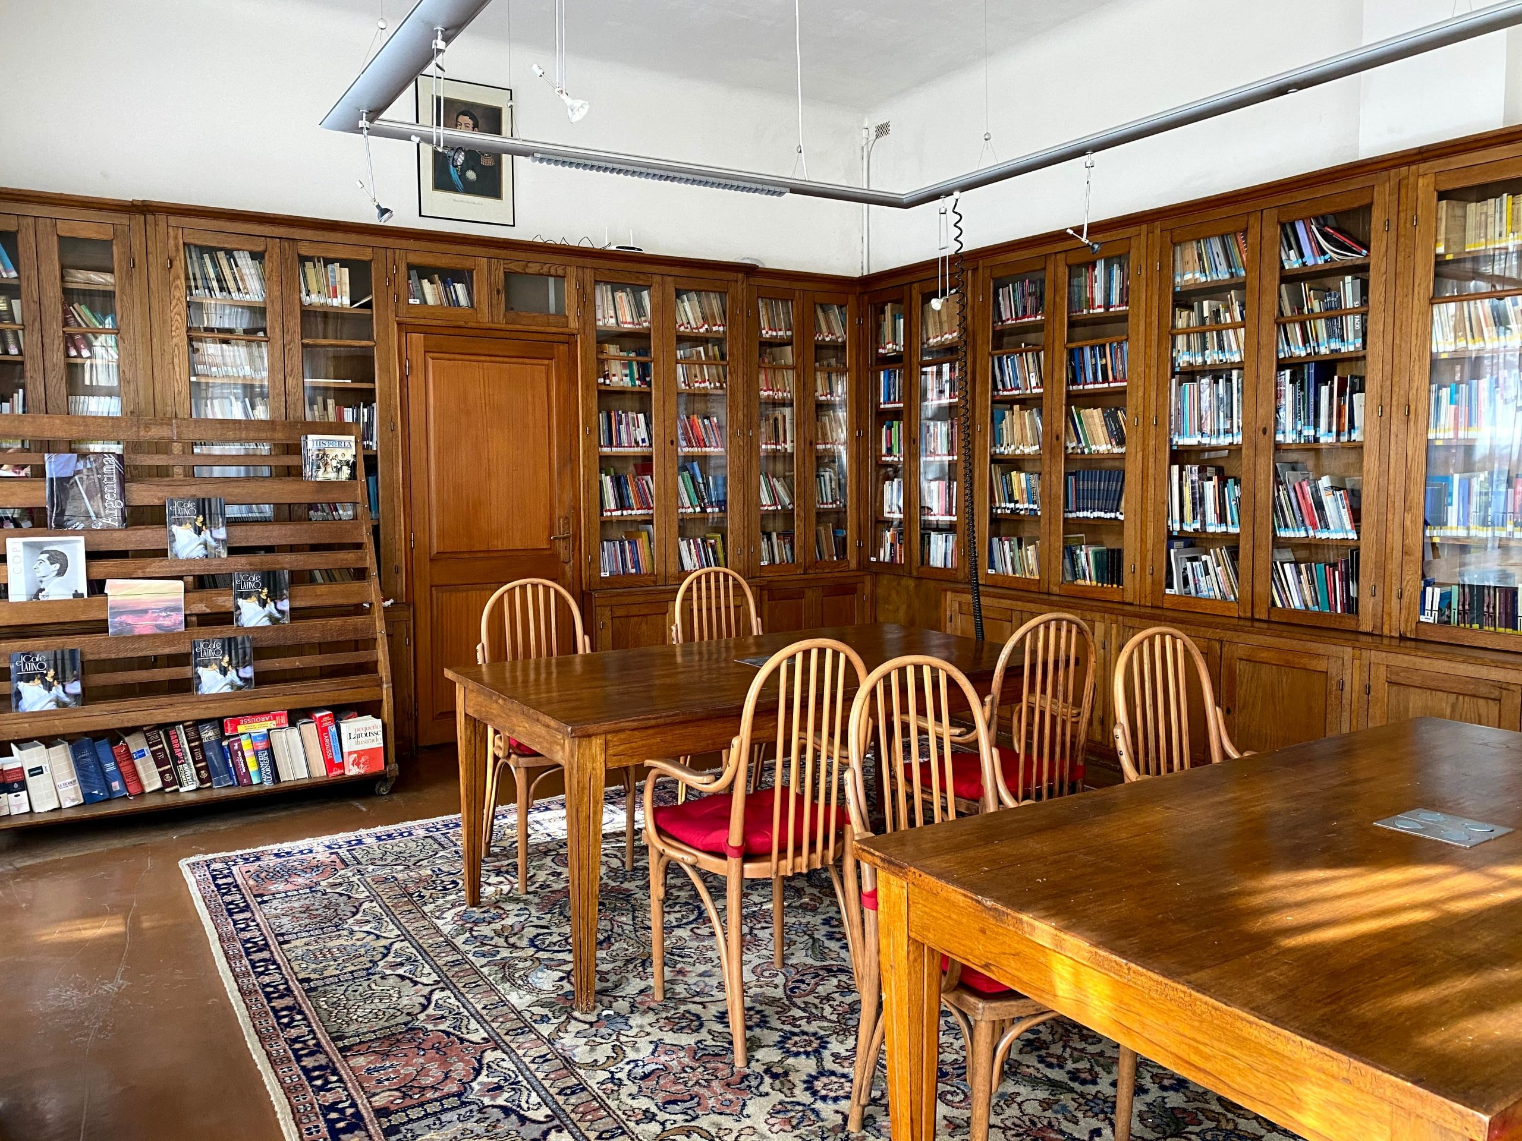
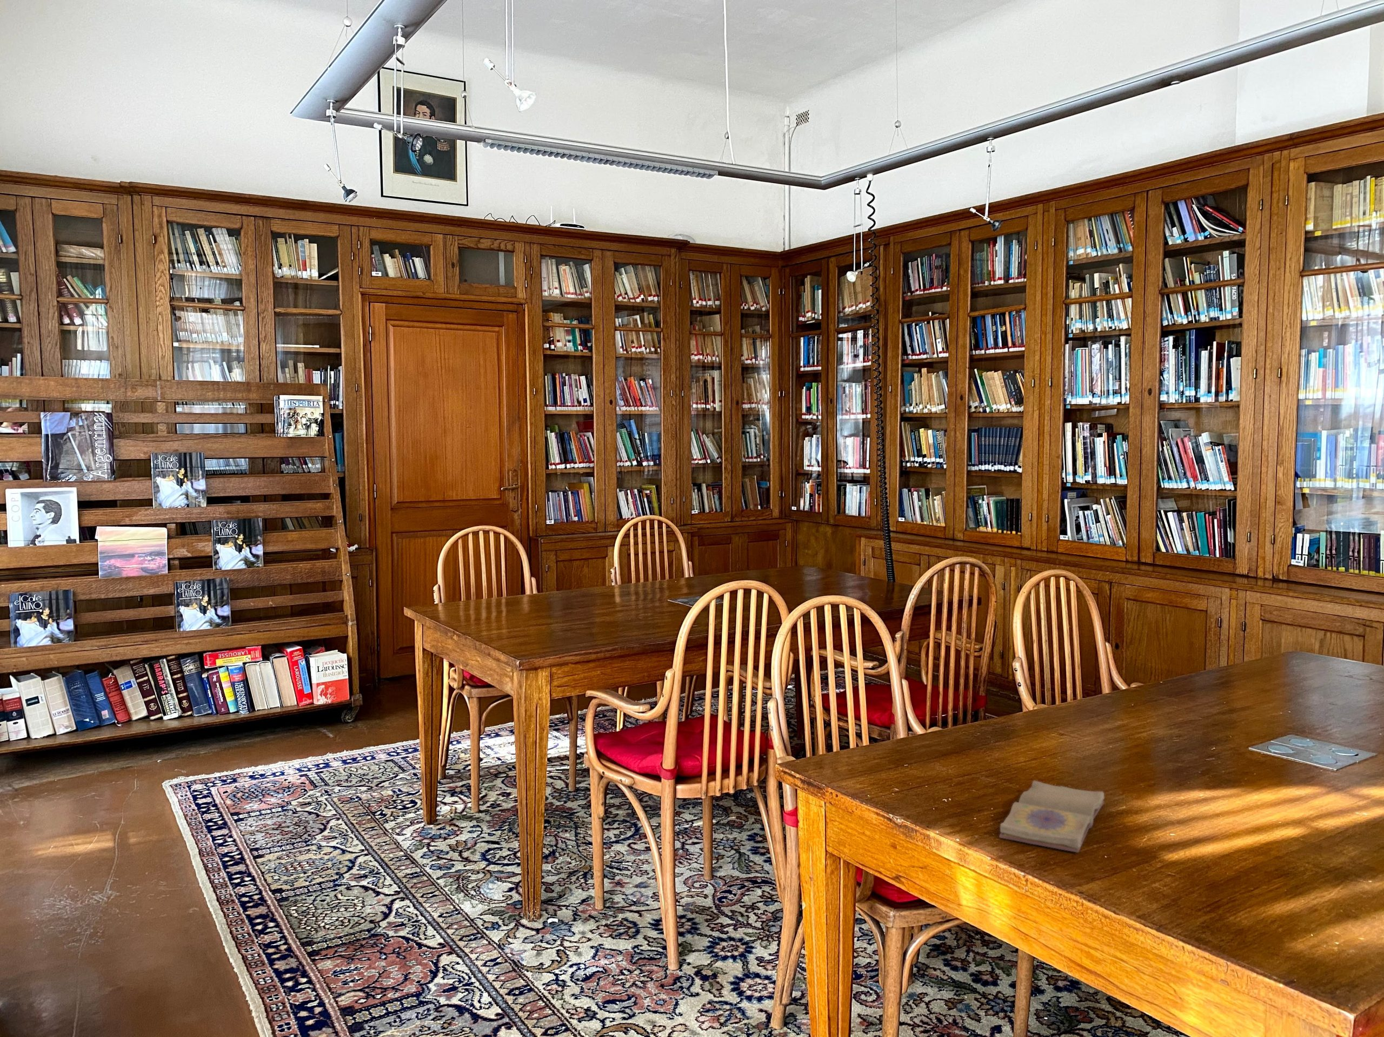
+ diary [998,780,1105,853]
